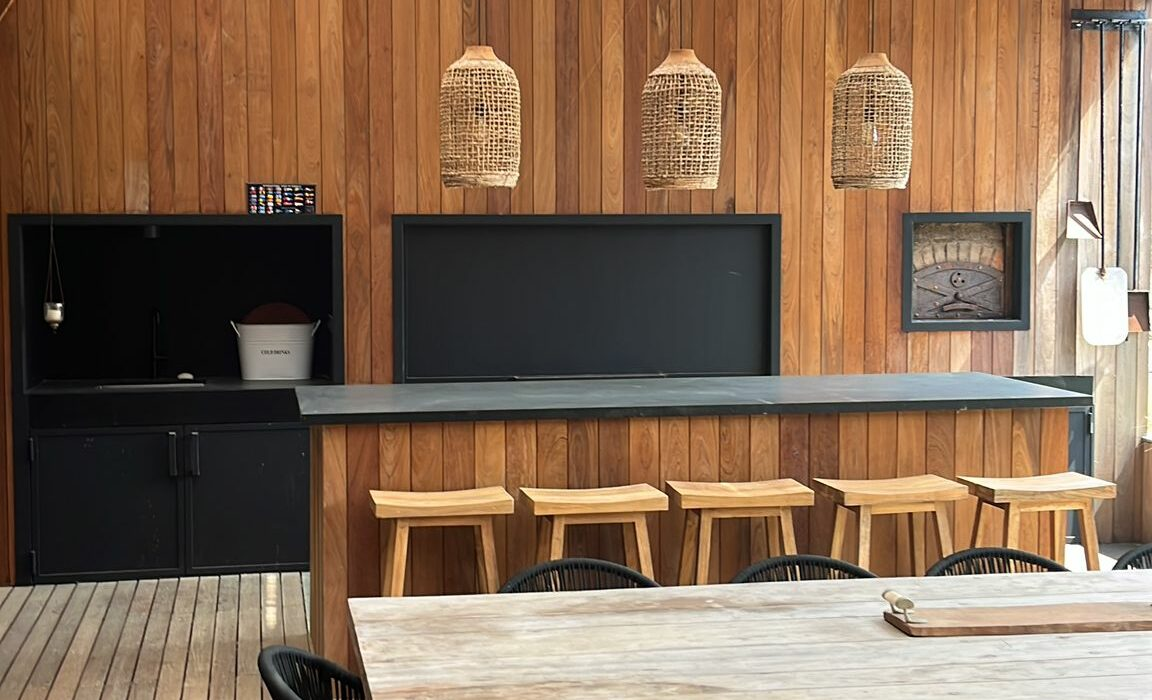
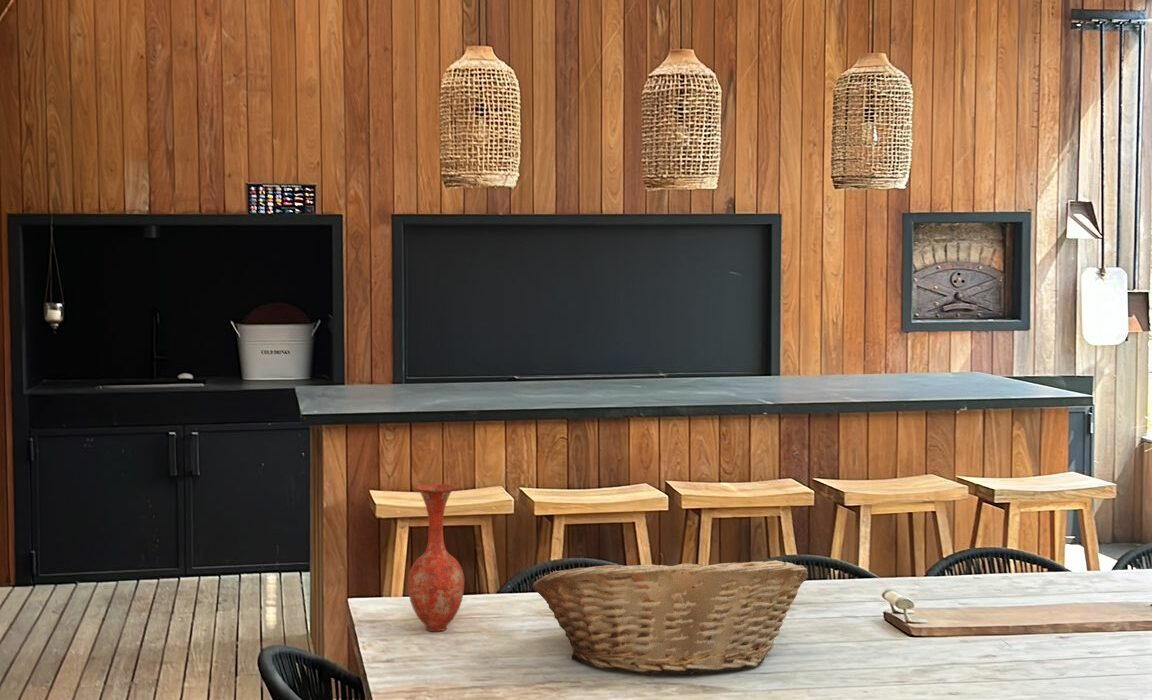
+ fruit basket [532,552,809,676]
+ vase [407,483,465,632]
